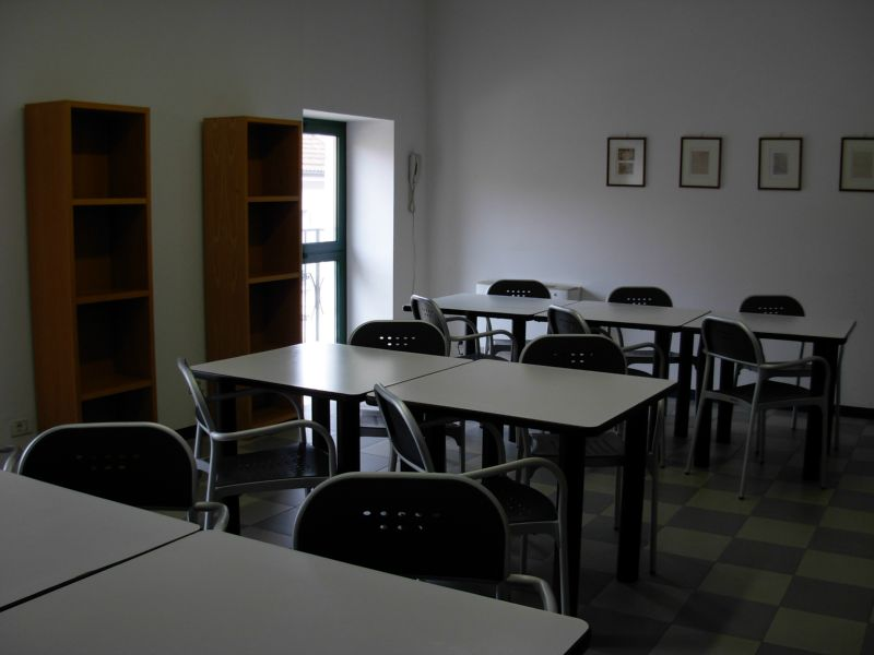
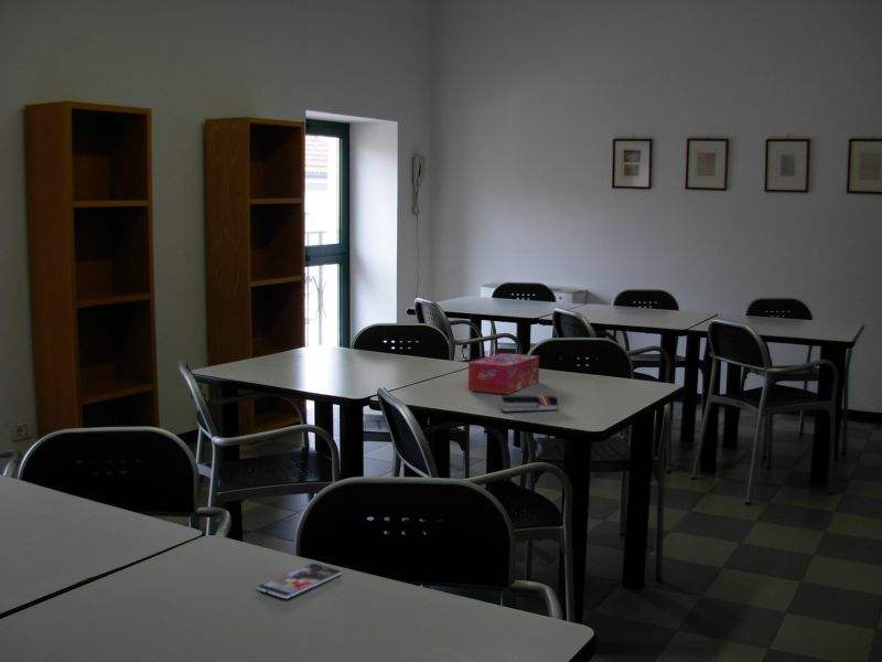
+ stapler [499,394,559,414]
+ smartphone [257,563,343,600]
+ tissue box [467,352,540,395]
